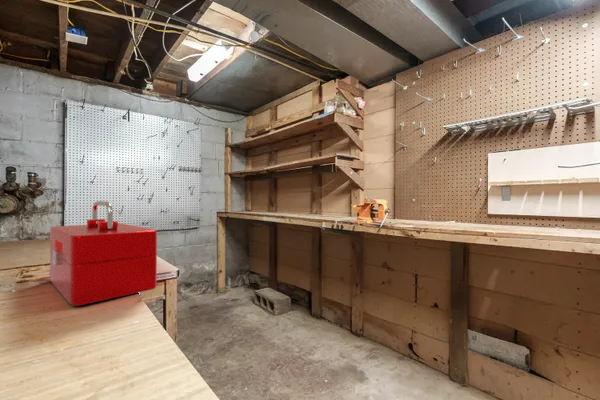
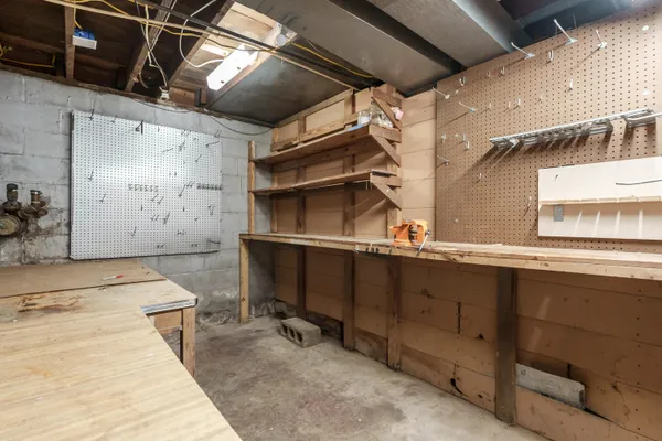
- toolbox [49,200,159,306]
